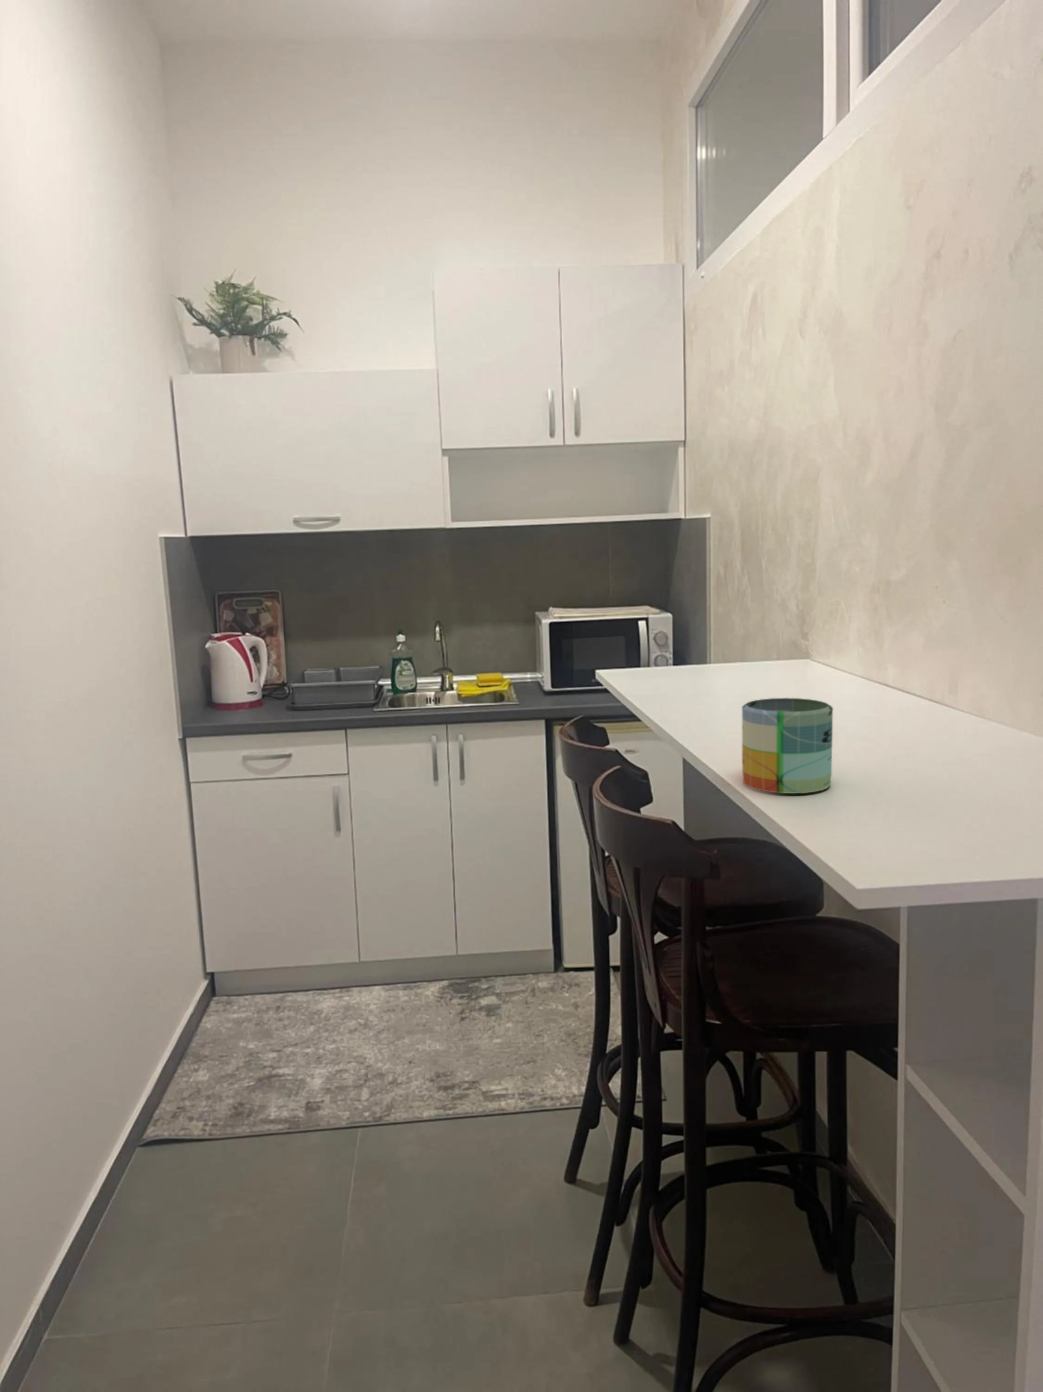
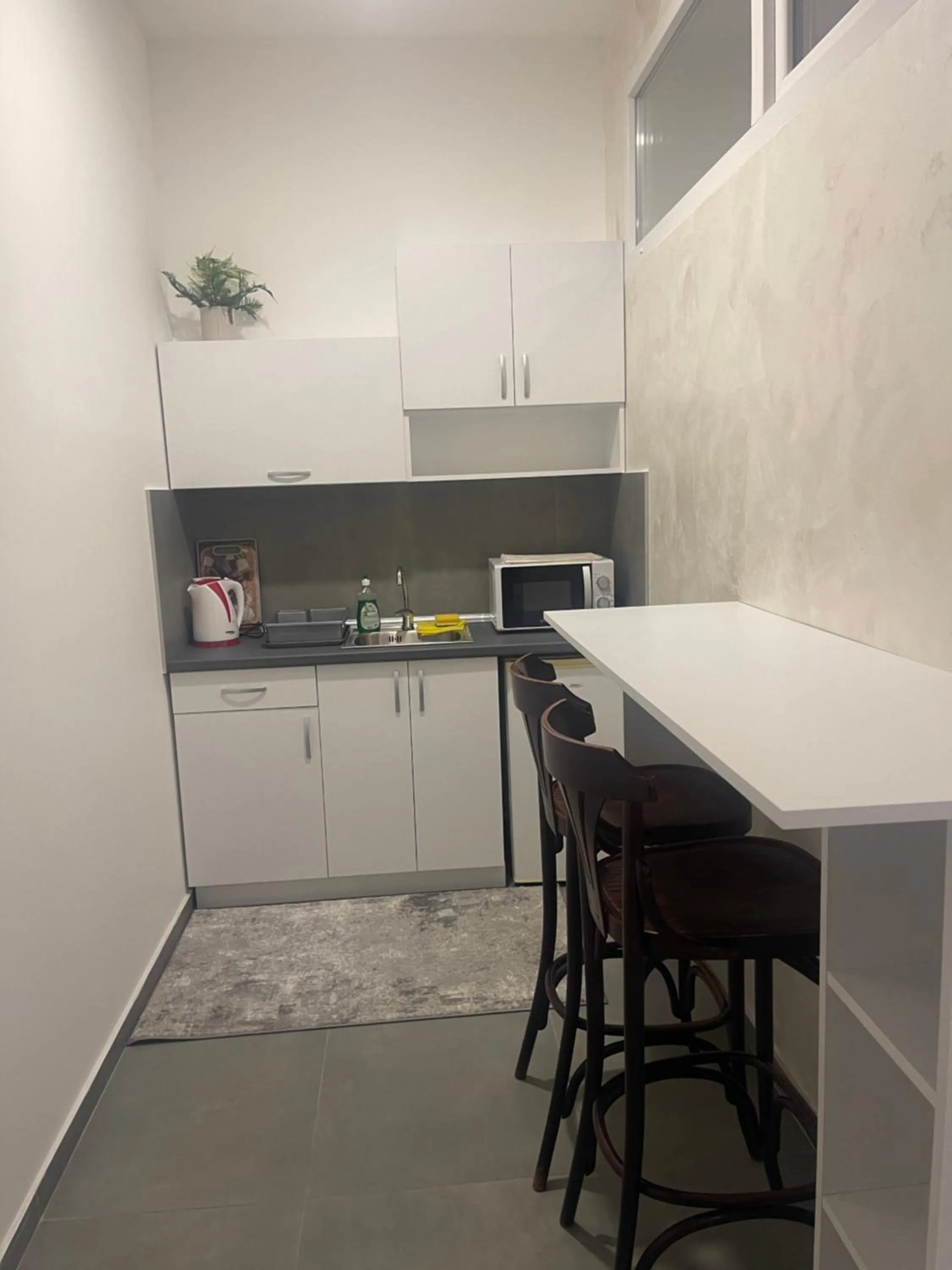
- mug [742,697,834,794]
